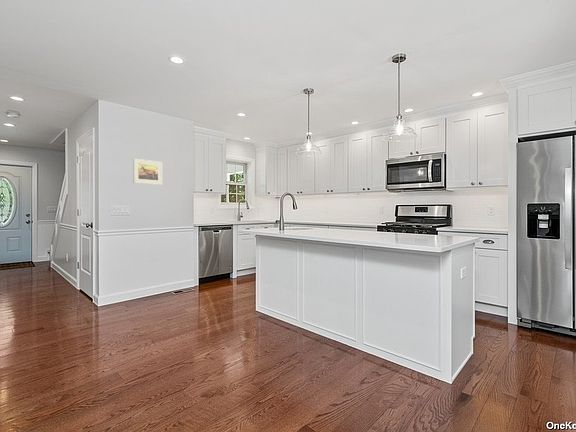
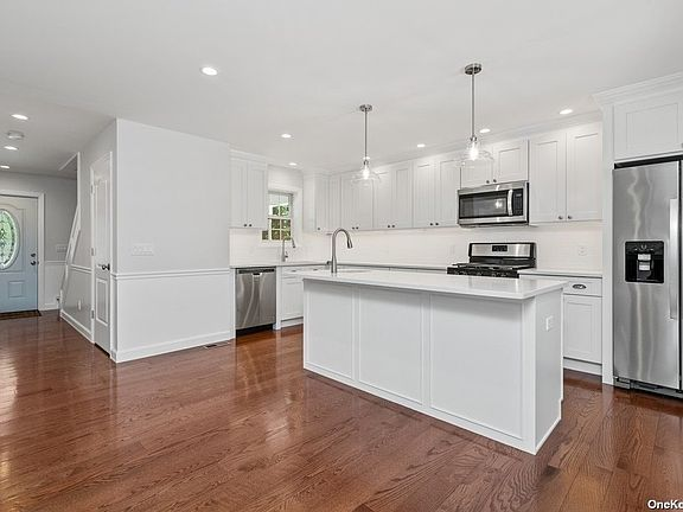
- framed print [132,158,163,186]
